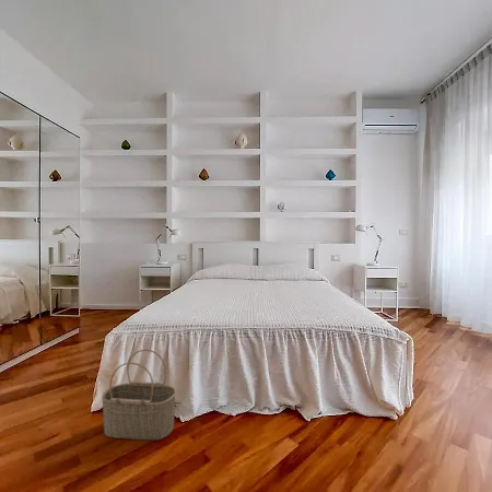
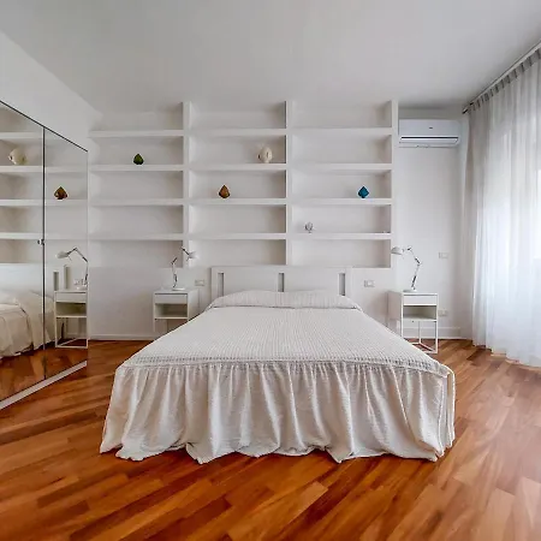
- wicker basket [101,349,177,442]
